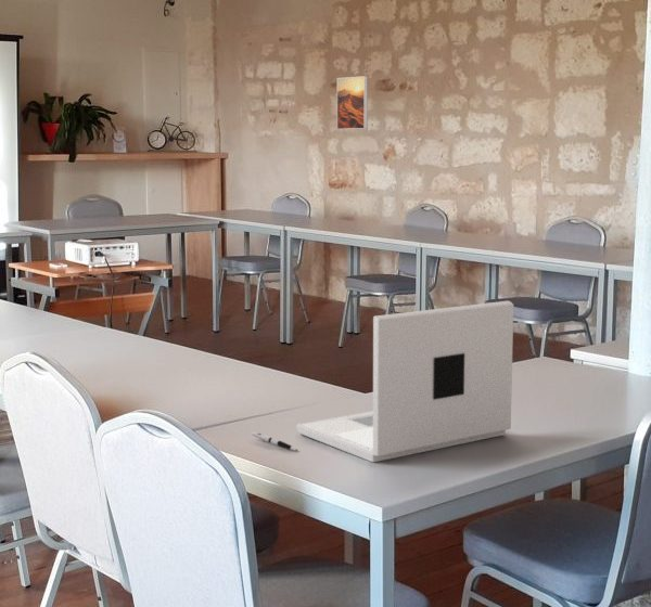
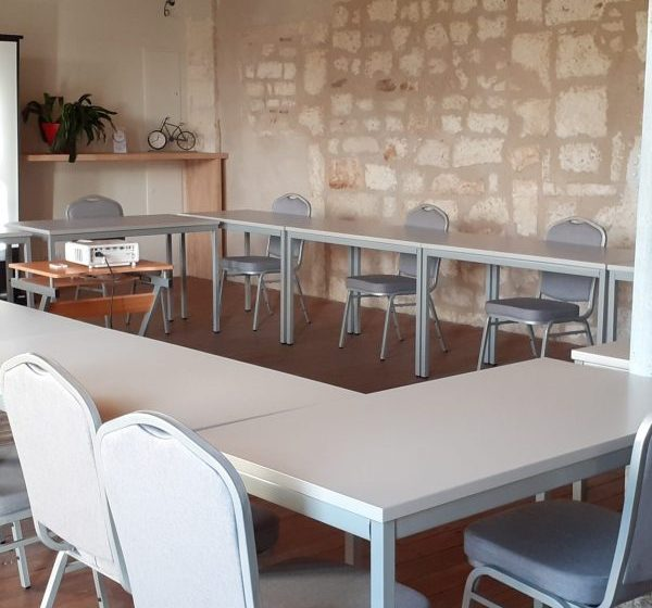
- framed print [336,75,369,130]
- laptop [295,300,514,464]
- pen [251,430,299,452]
